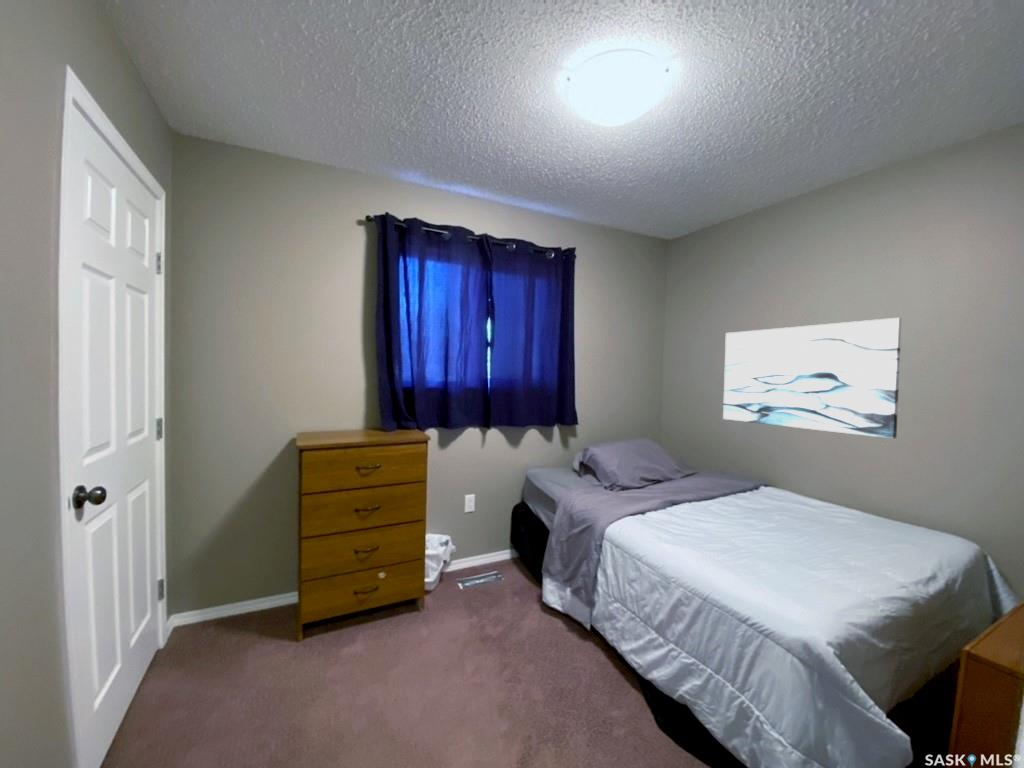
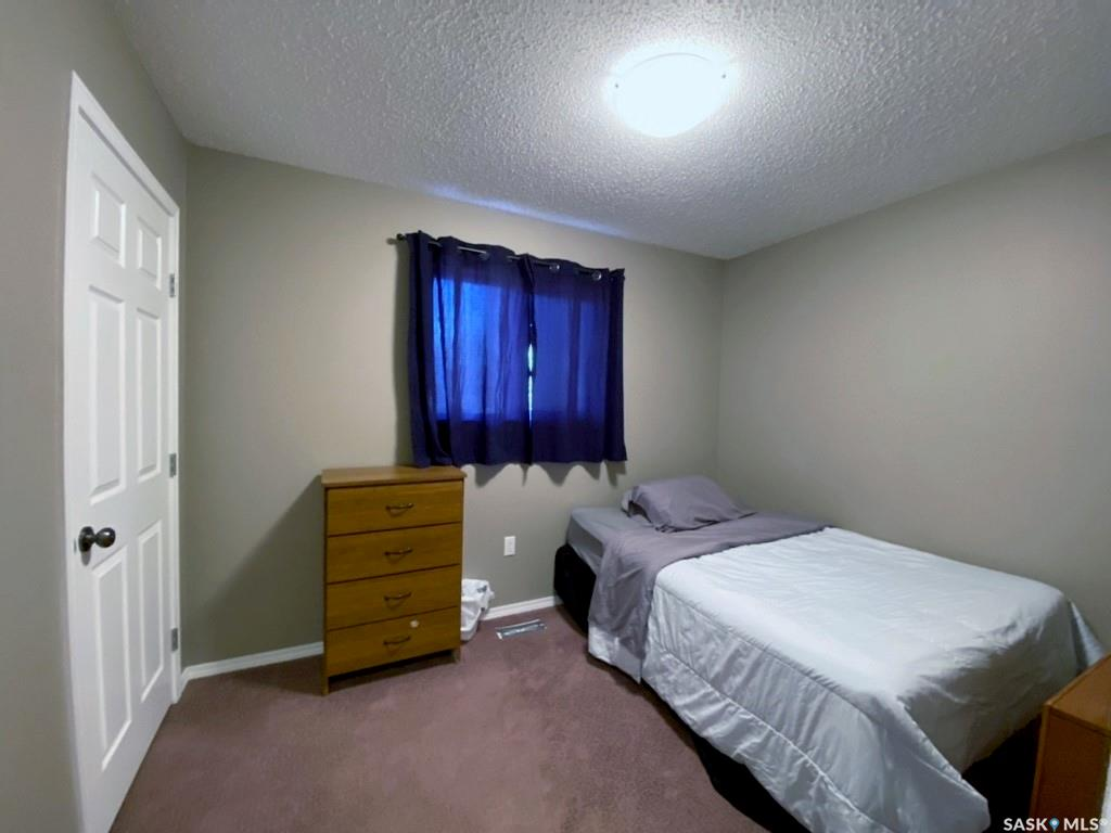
- wall art [722,317,903,440]
